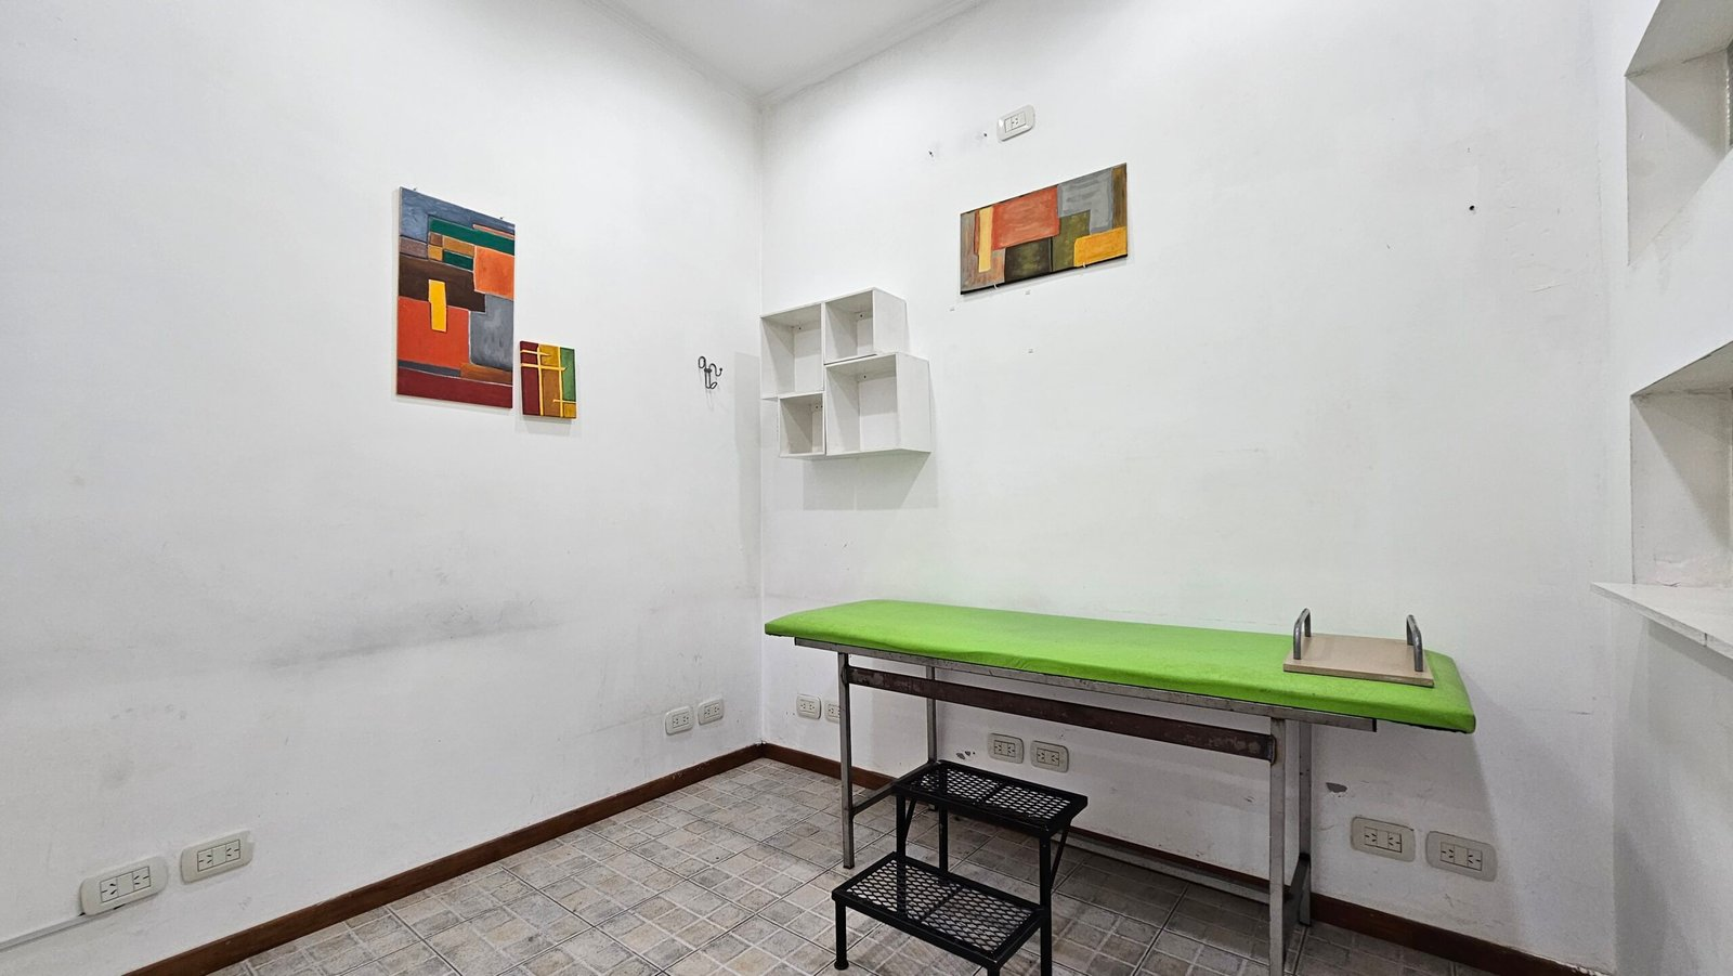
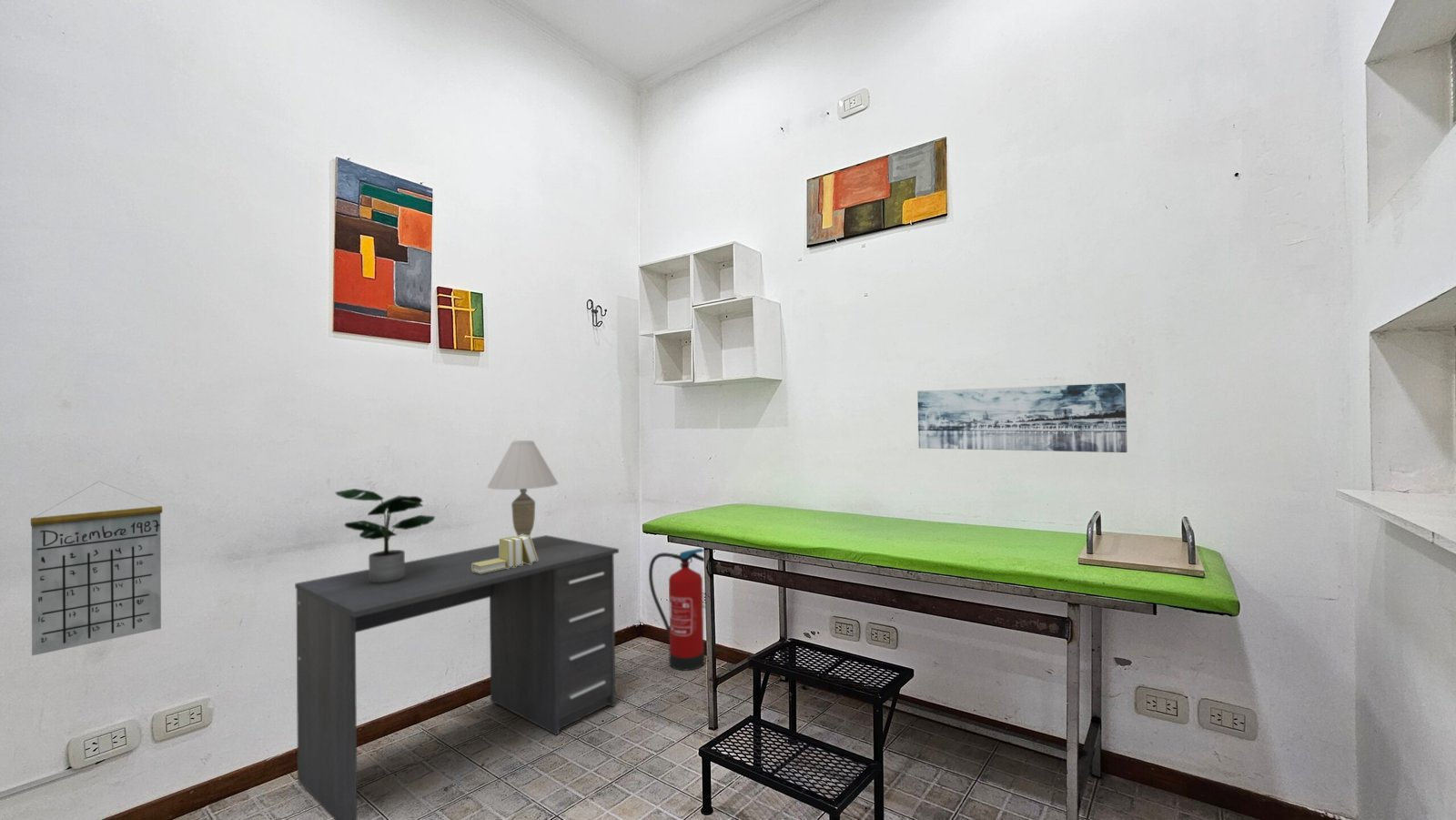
+ calendar [30,481,163,656]
+ table lamp [486,440,559,537]
+ desk [294,534,620,820]
+ wall art [916,382,1128,453]
+ fire extinguisher [648,548,705,672]
+ books [472,534,538,573]
+ potted plant [334,488,436,583]
